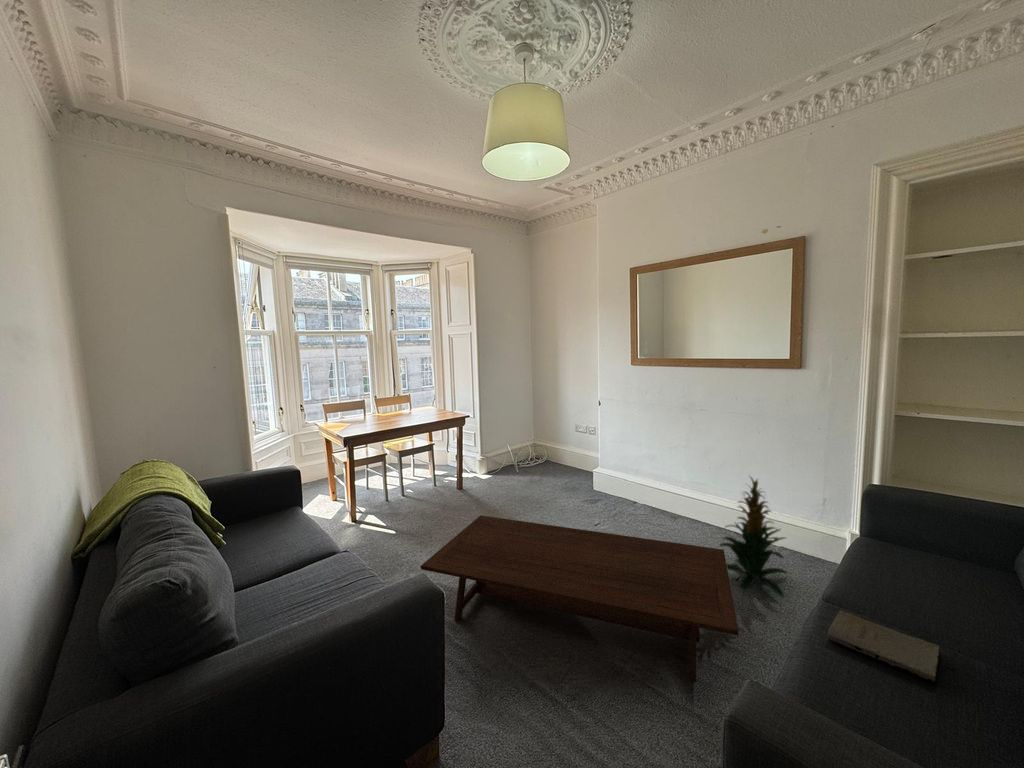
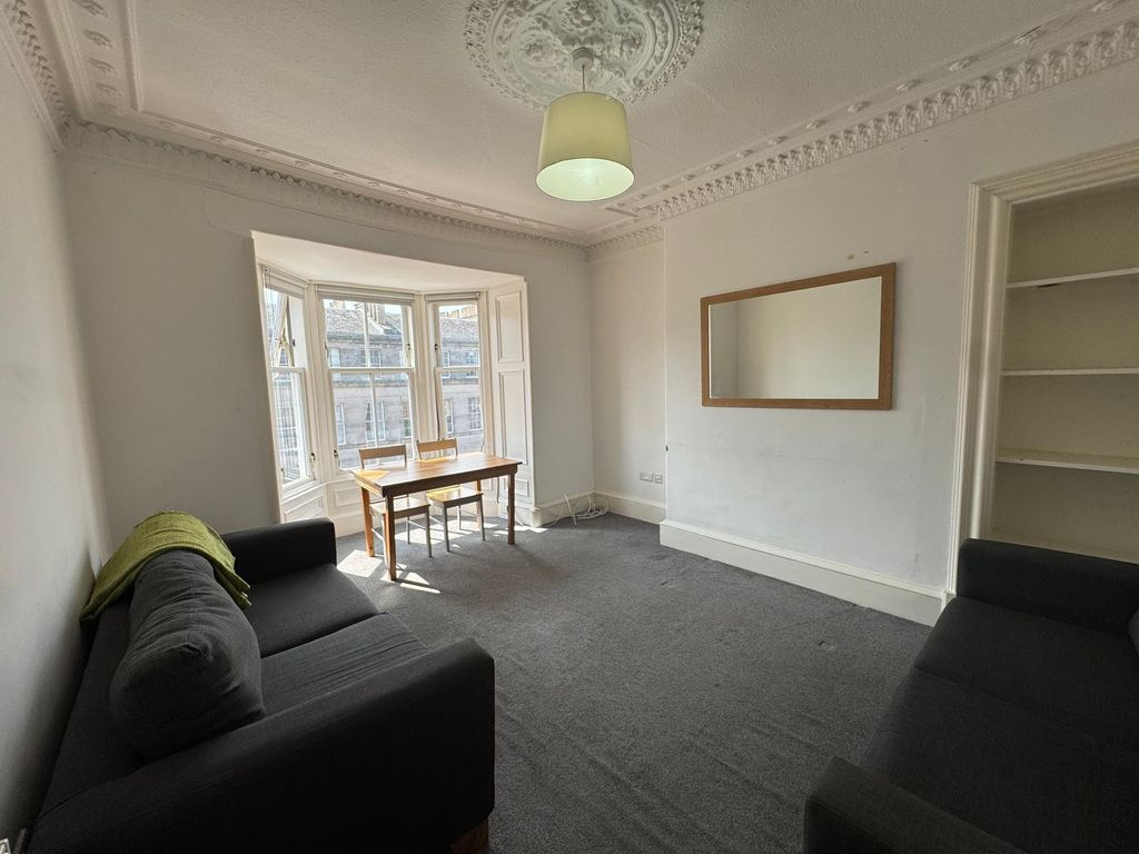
- coffee table [419,514,739,683]
- indoor plant [718,474,789,599]
- book [826,609,941,683]
